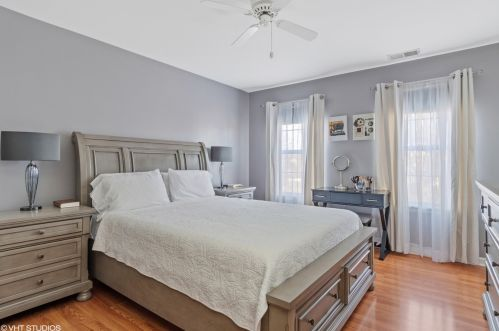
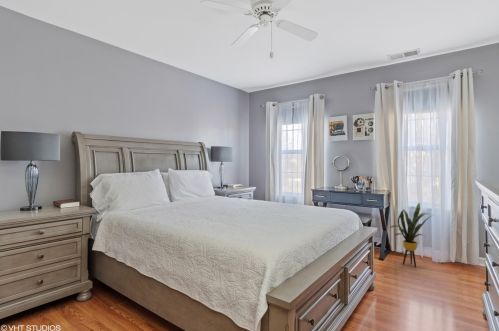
+ house plant [389,202,434,268]
